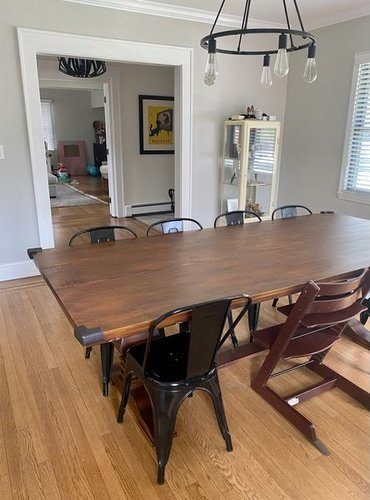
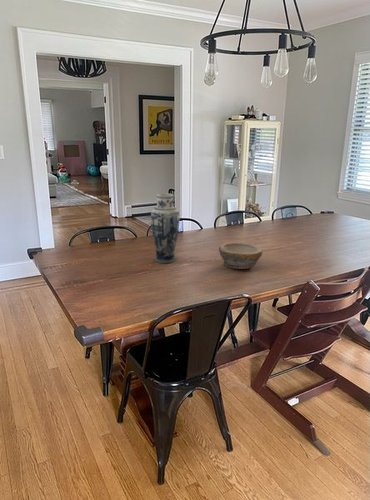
+ vase [150,192,180,264]
+ bowl [218,241,263,270]
